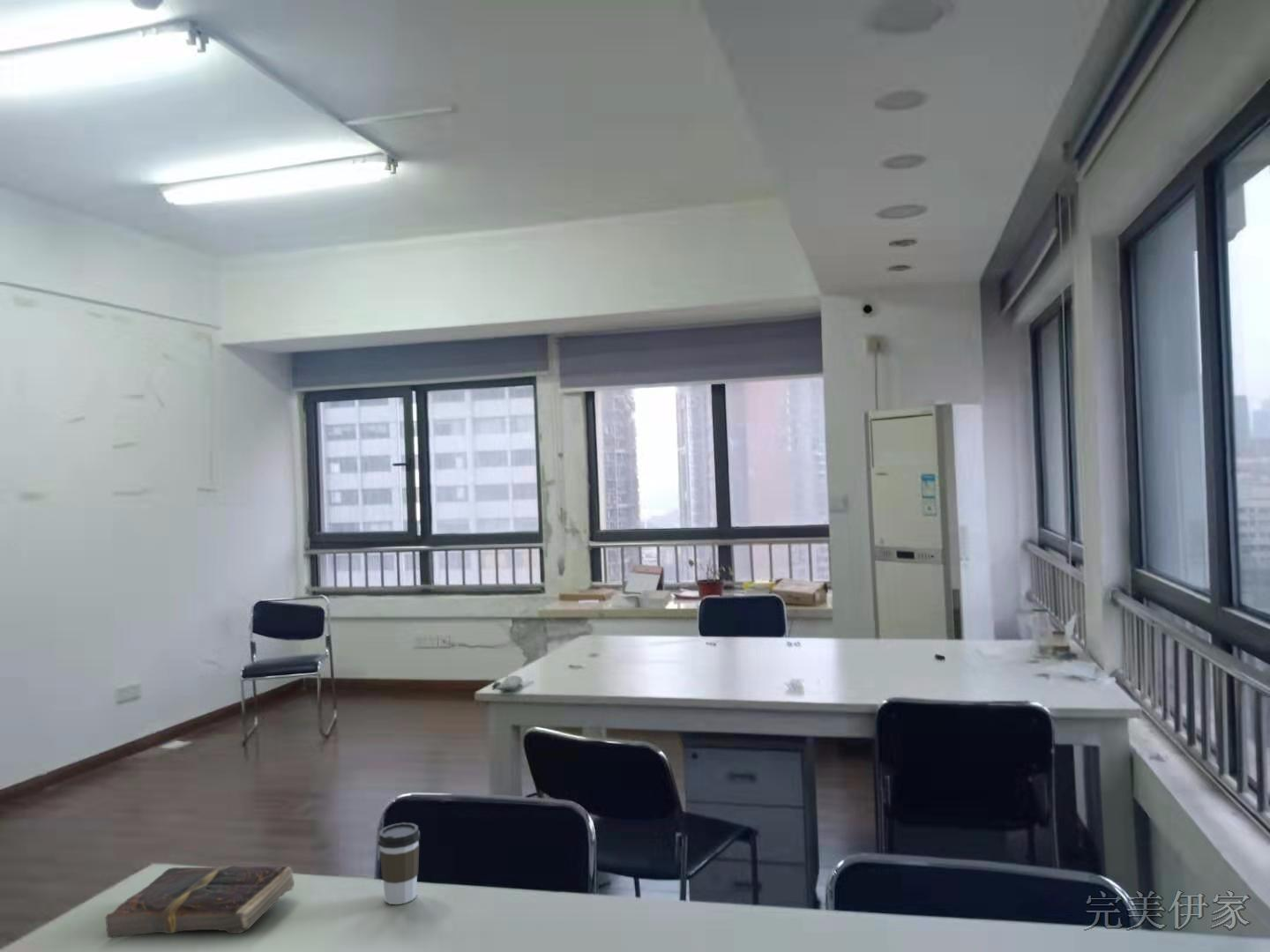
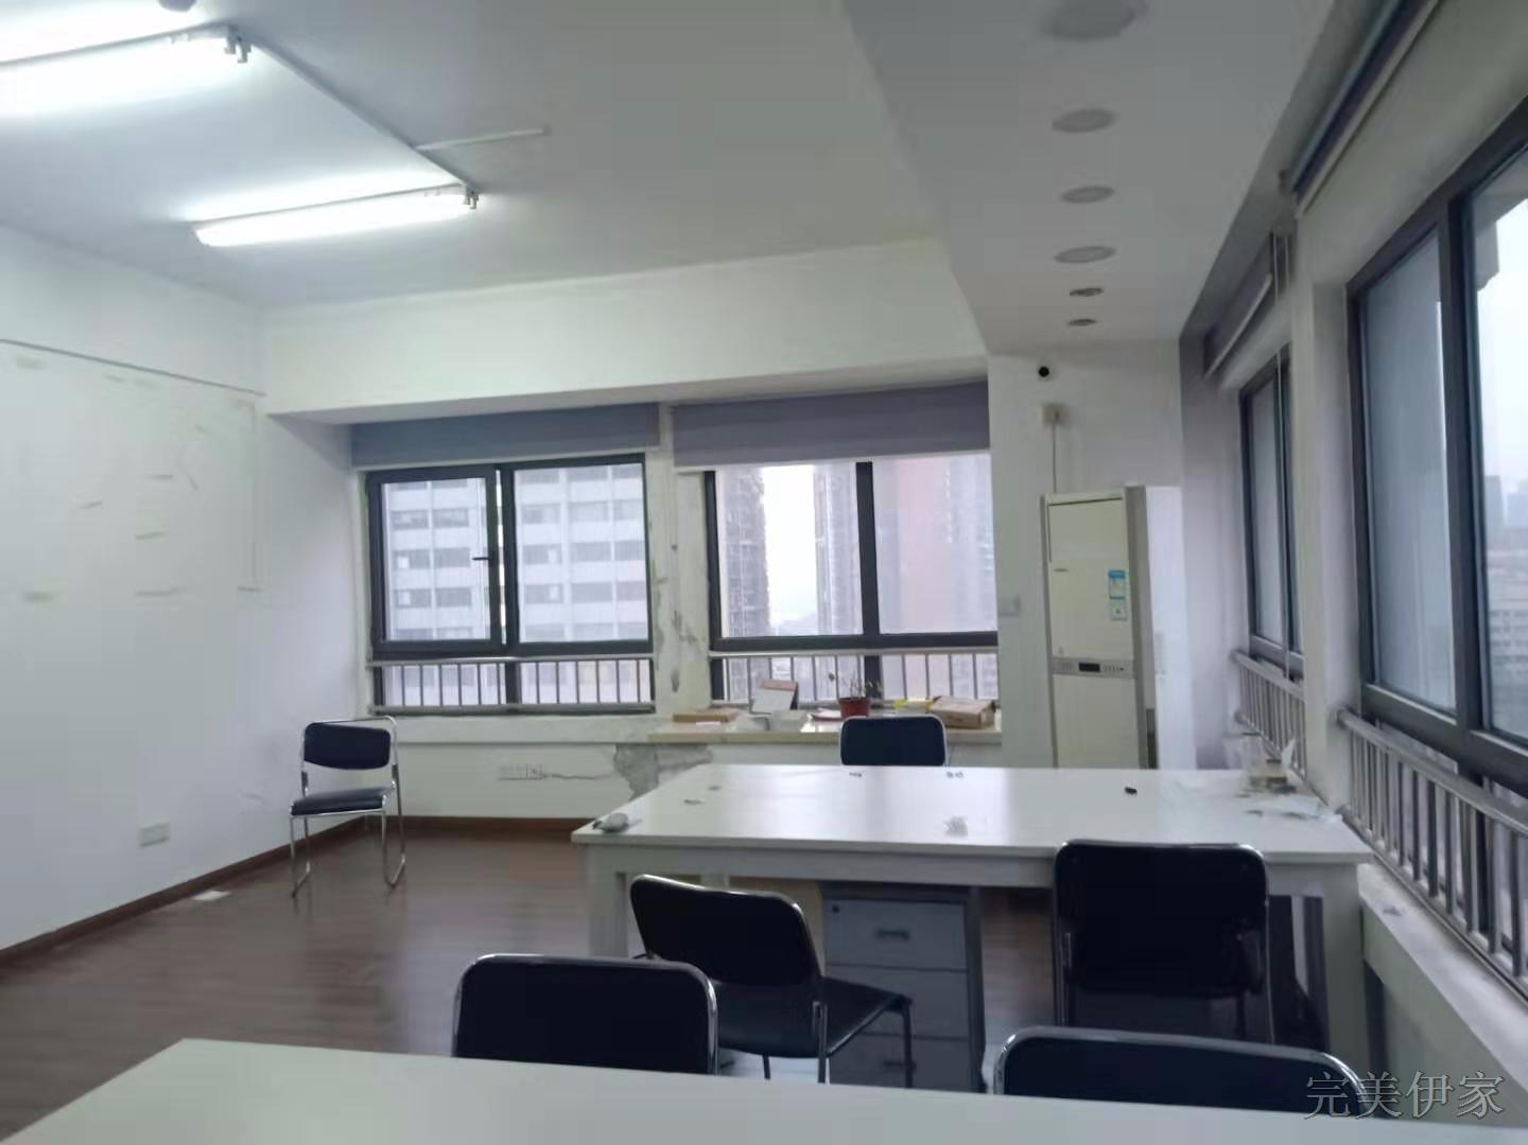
- coffee cup [377,822,422,905]
- book [105,865,295,939]
